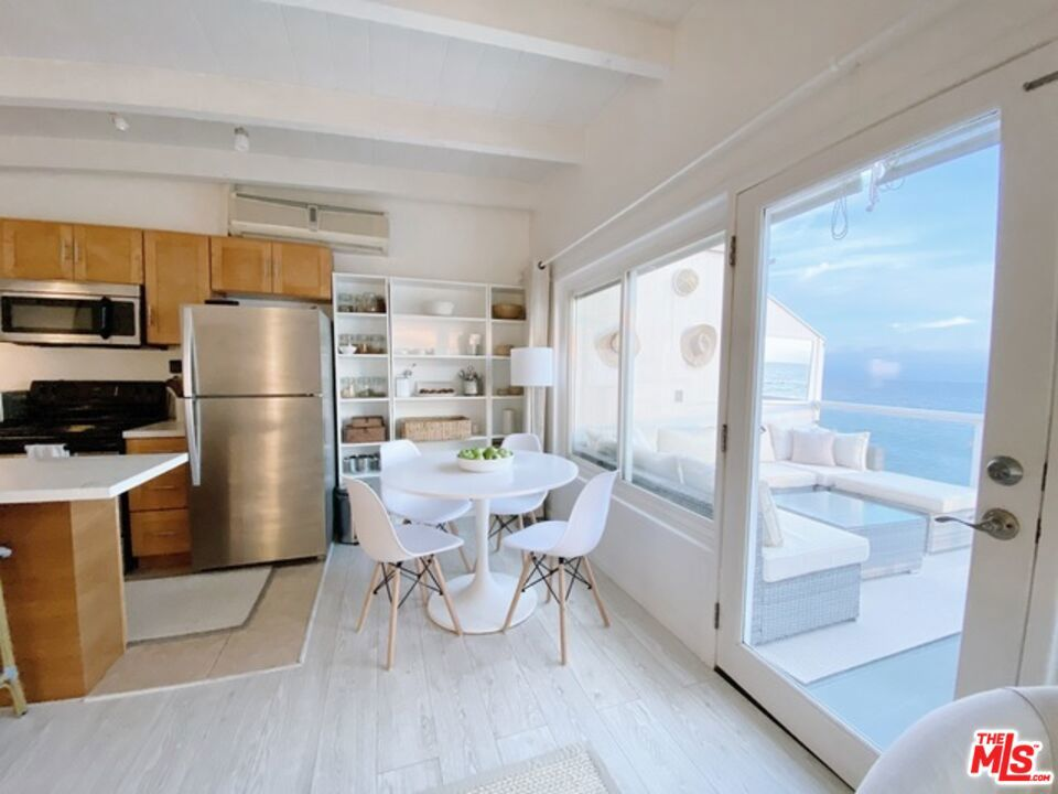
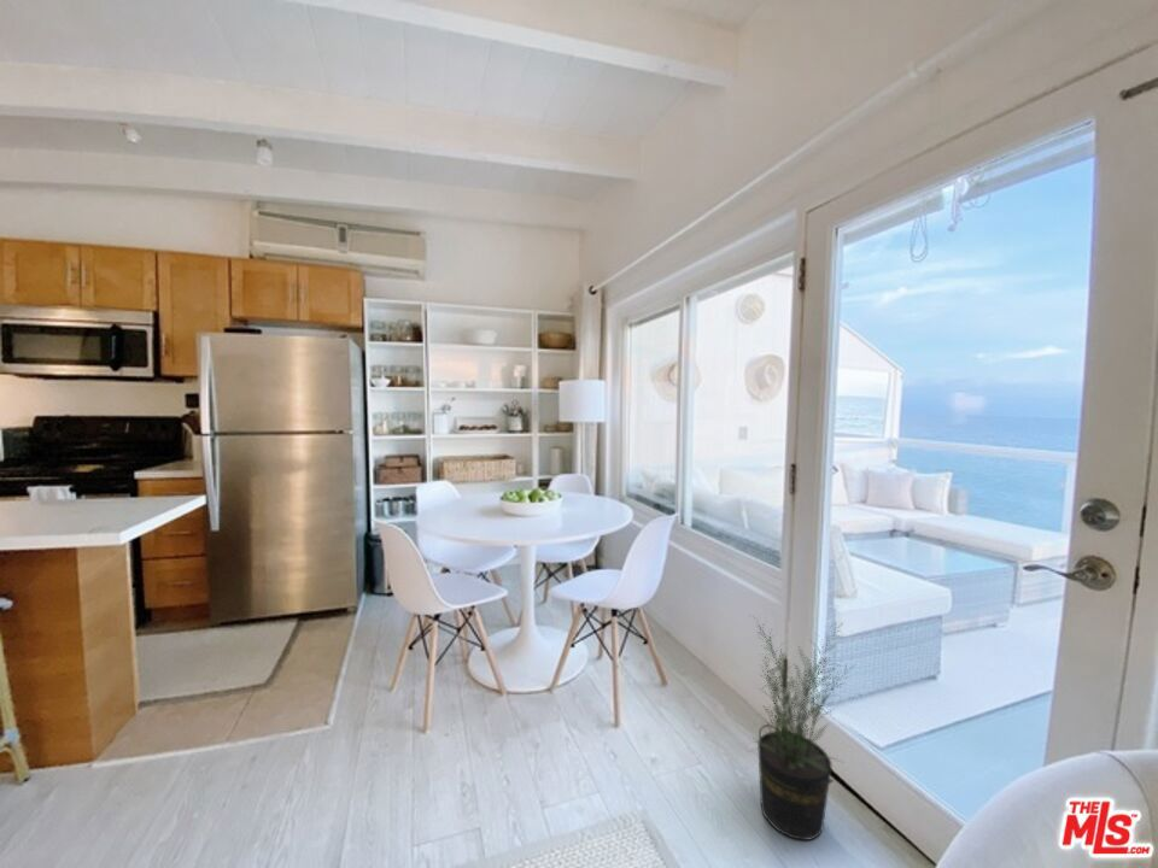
+ potted plant [750,615,856,841]
